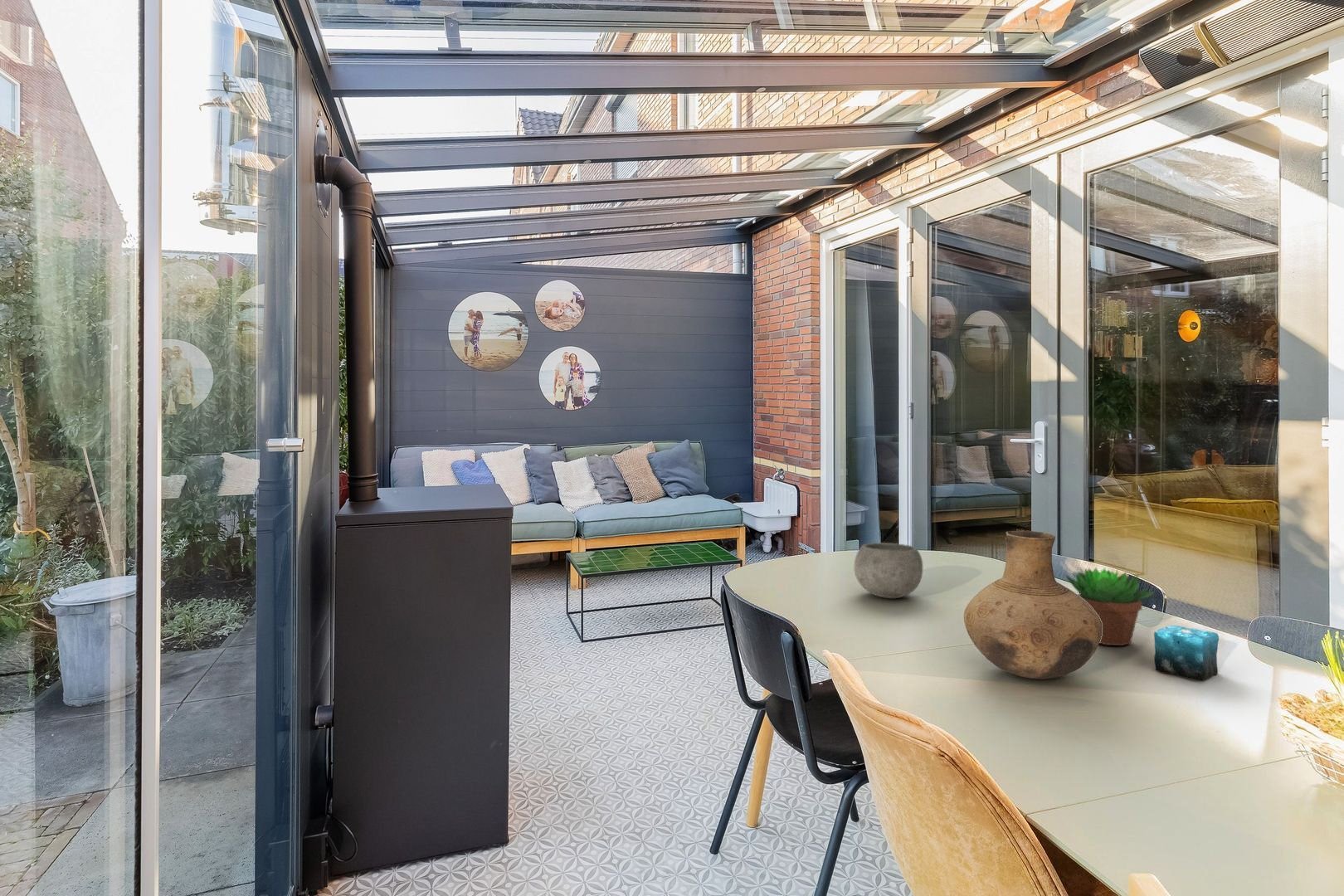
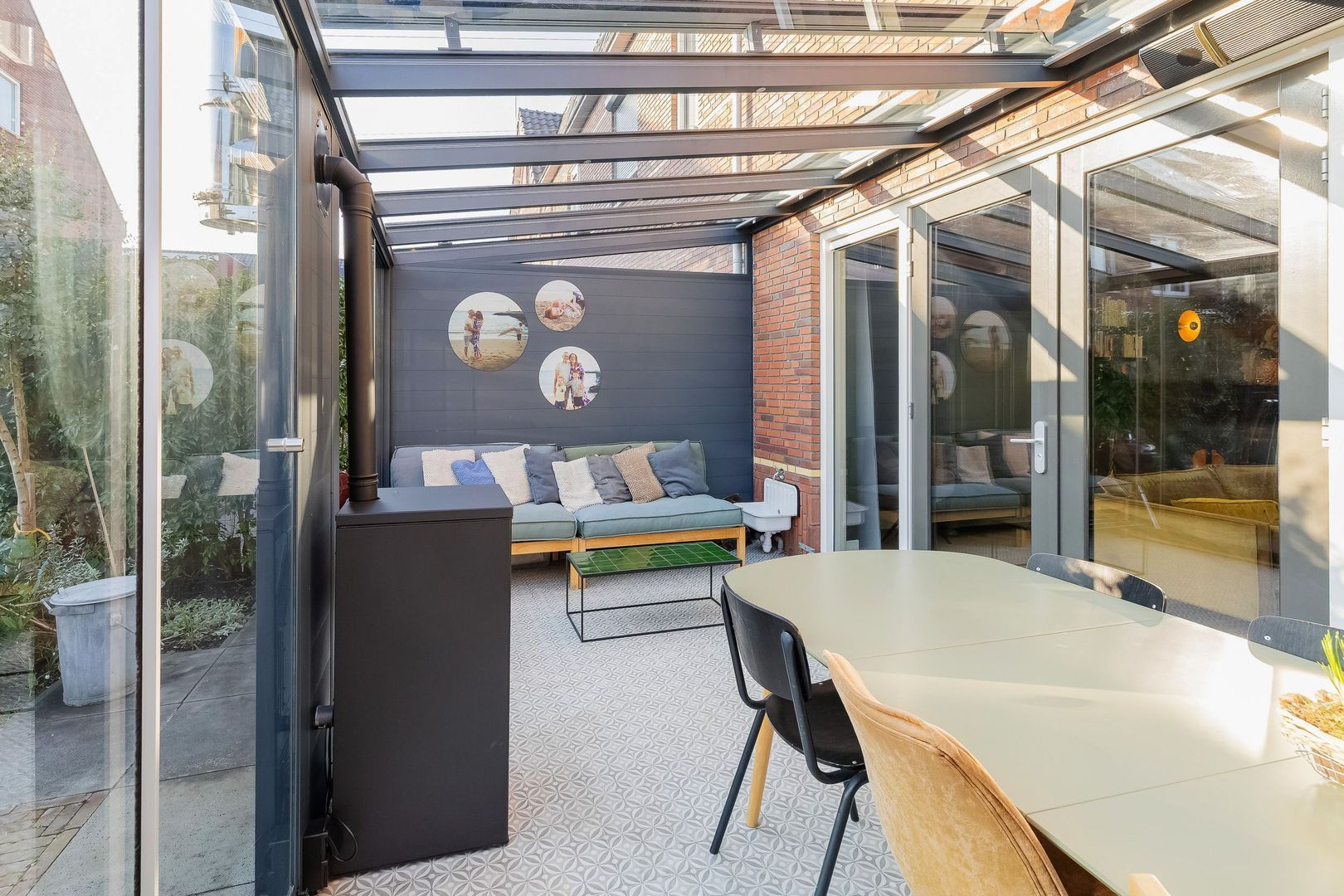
- candle [1153,616,1220,682]
- bowl [854,542,923,599]
- vase [963,530,1102,680]
- succulent plant [1064,566,1156,646]
